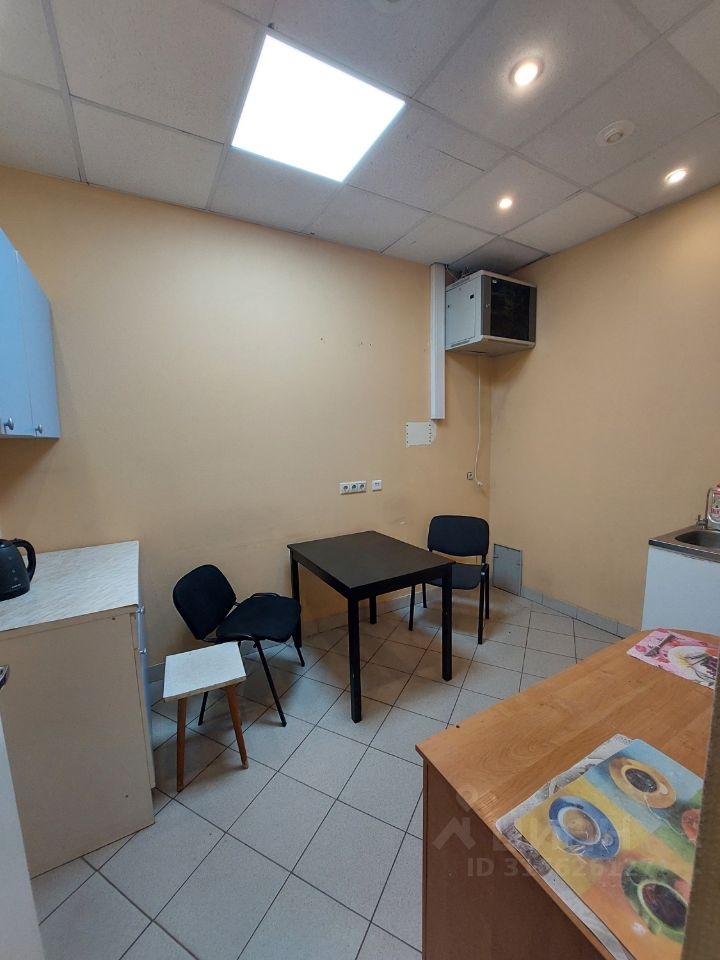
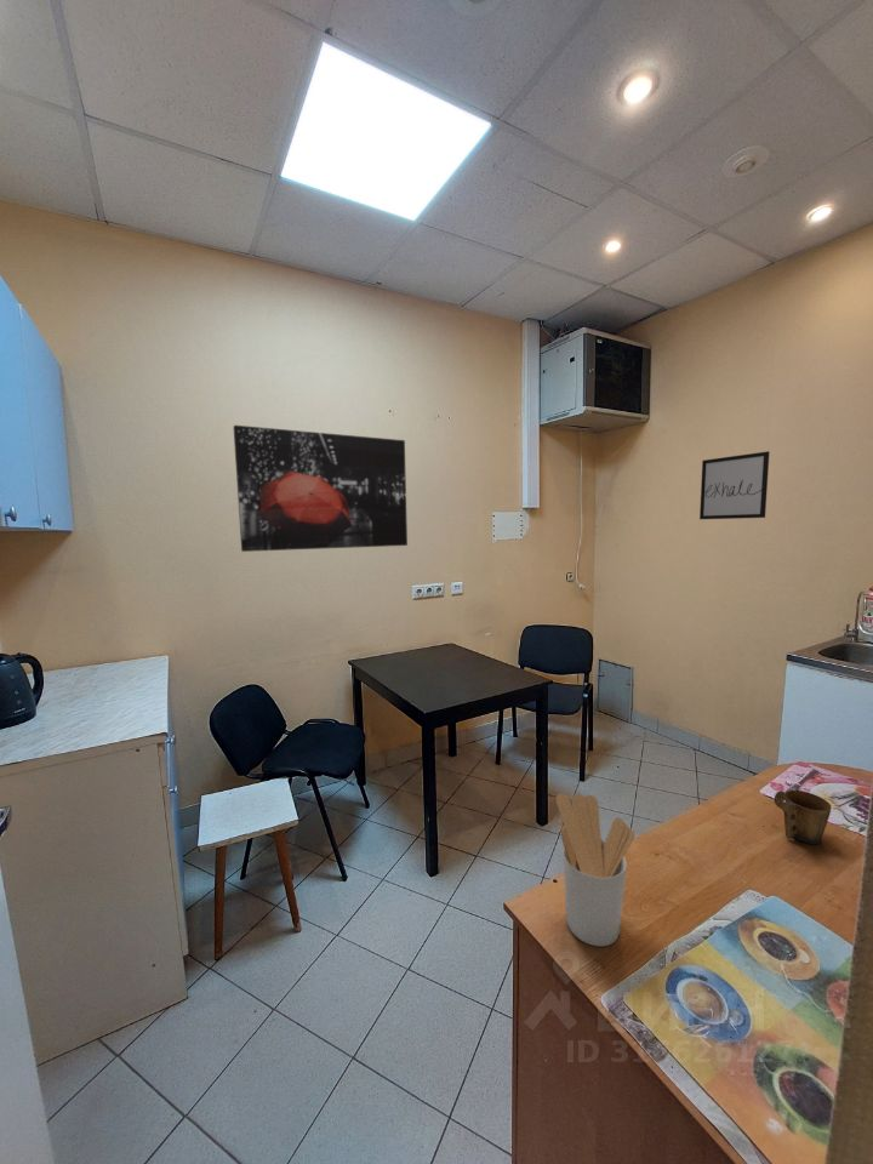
+ wall art [233,424,409,553]
+ wall art [698,450,771,520]
+ utensil holder [555,792,635,948]
+ mug [774,789,833,845]
